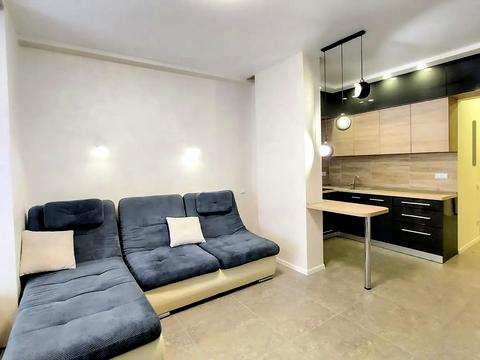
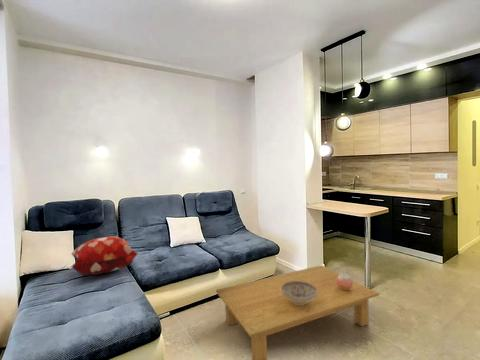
+ decorative pillow [70,236,139,276]
+ decorative bowl [281,281,317,305]
+ coffee table [215,264,380,360]
+ vase [336,267,353,290]
